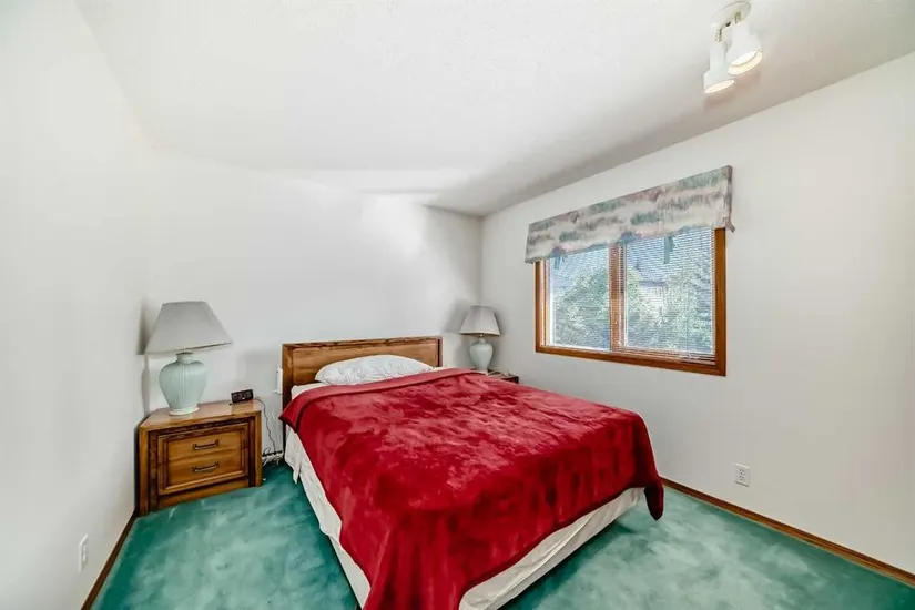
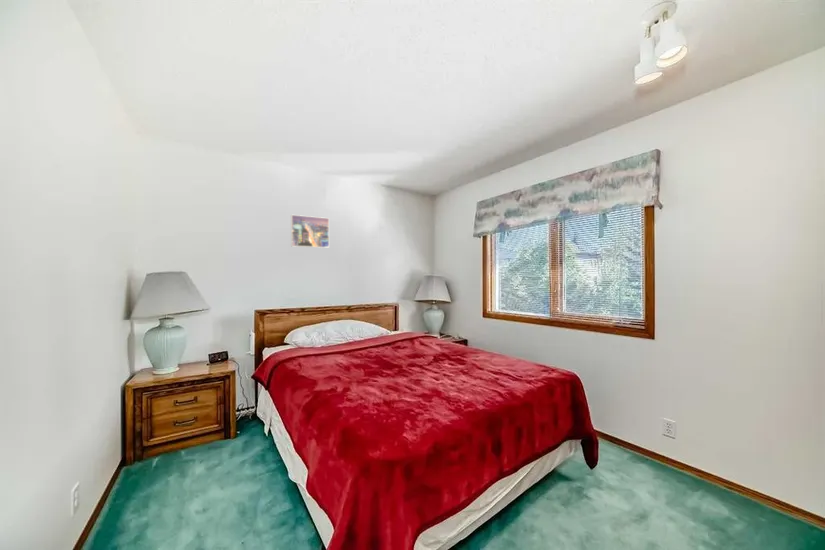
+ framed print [290,214,330,249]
